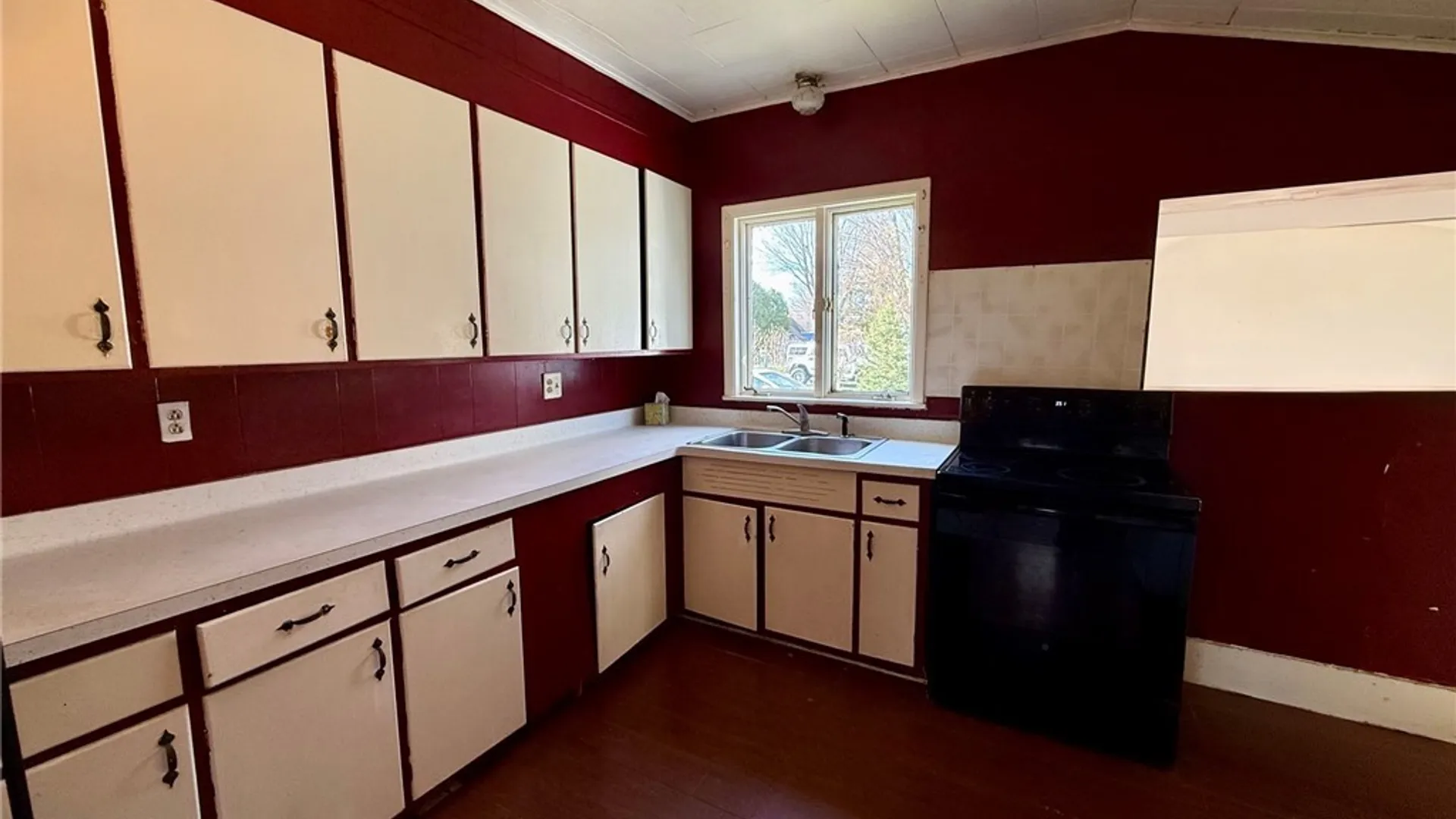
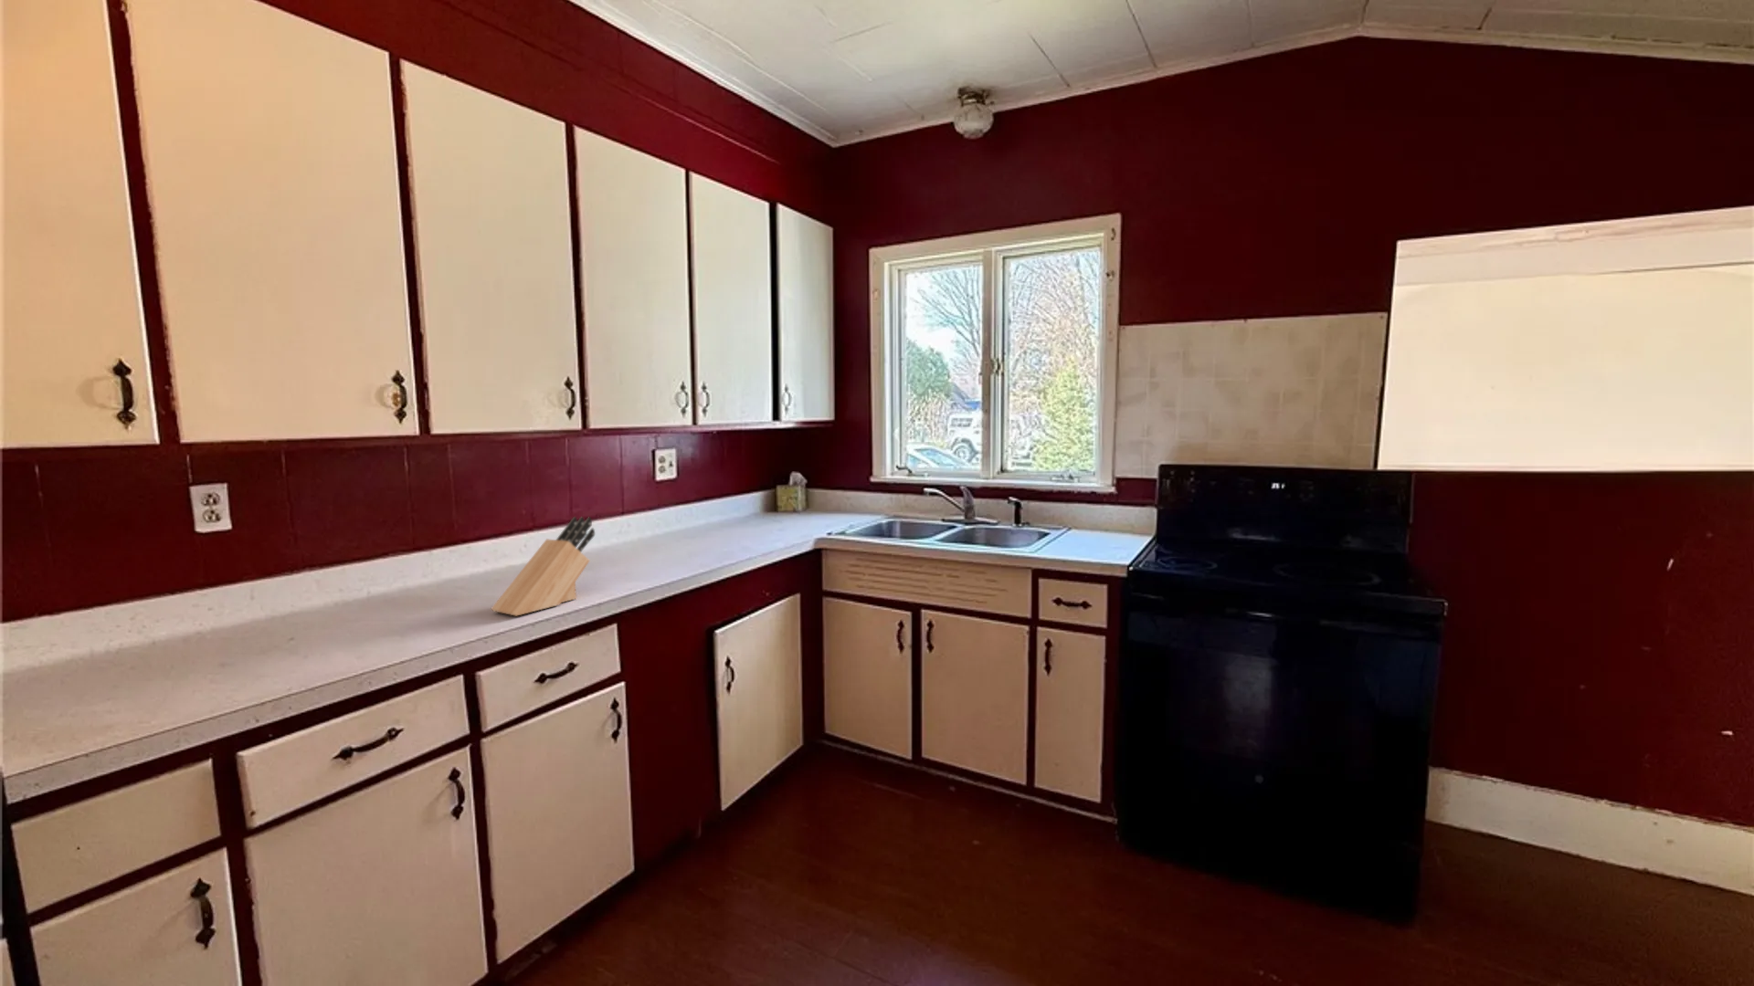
+ knife block [490,515,595,618]
